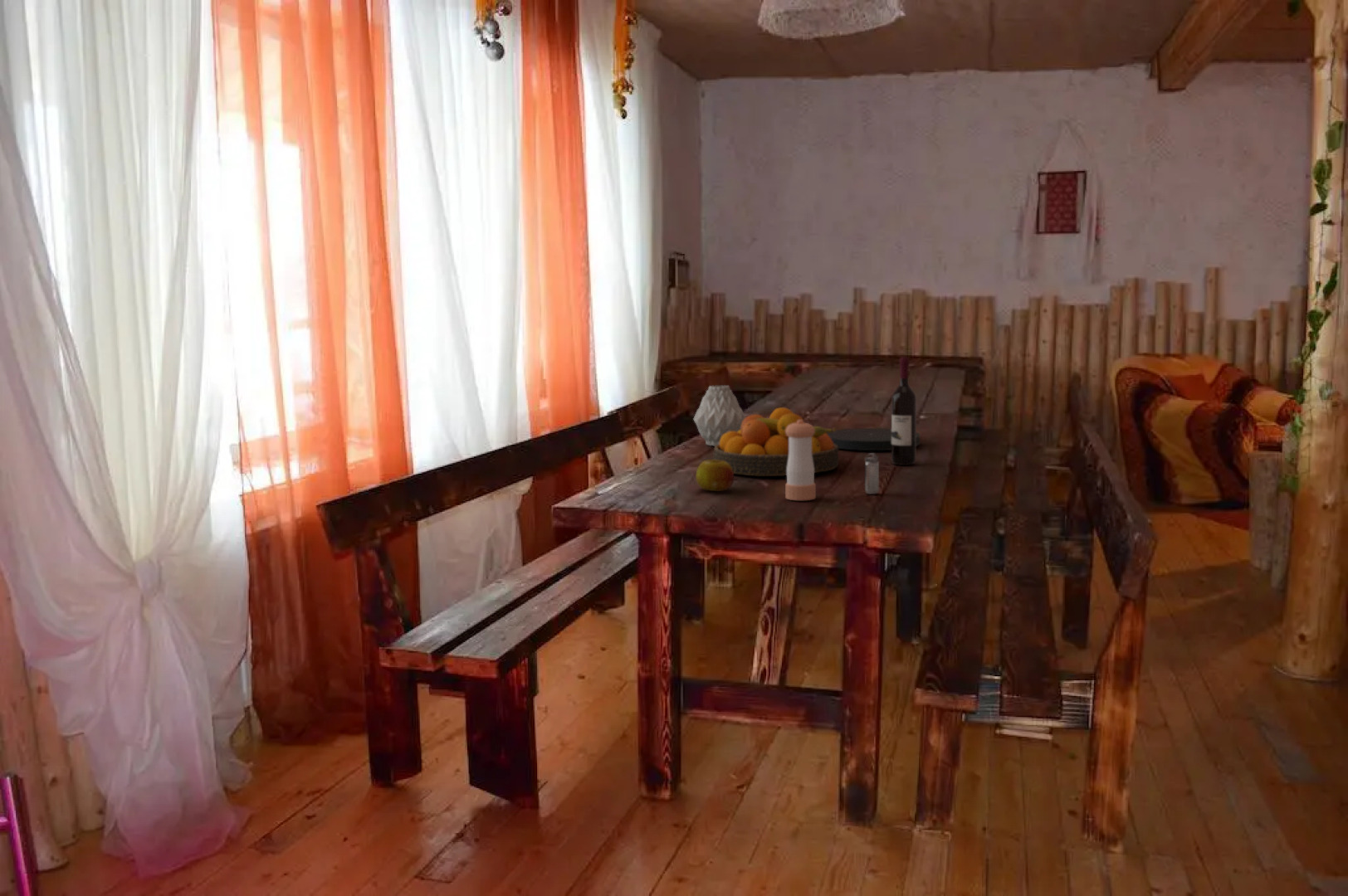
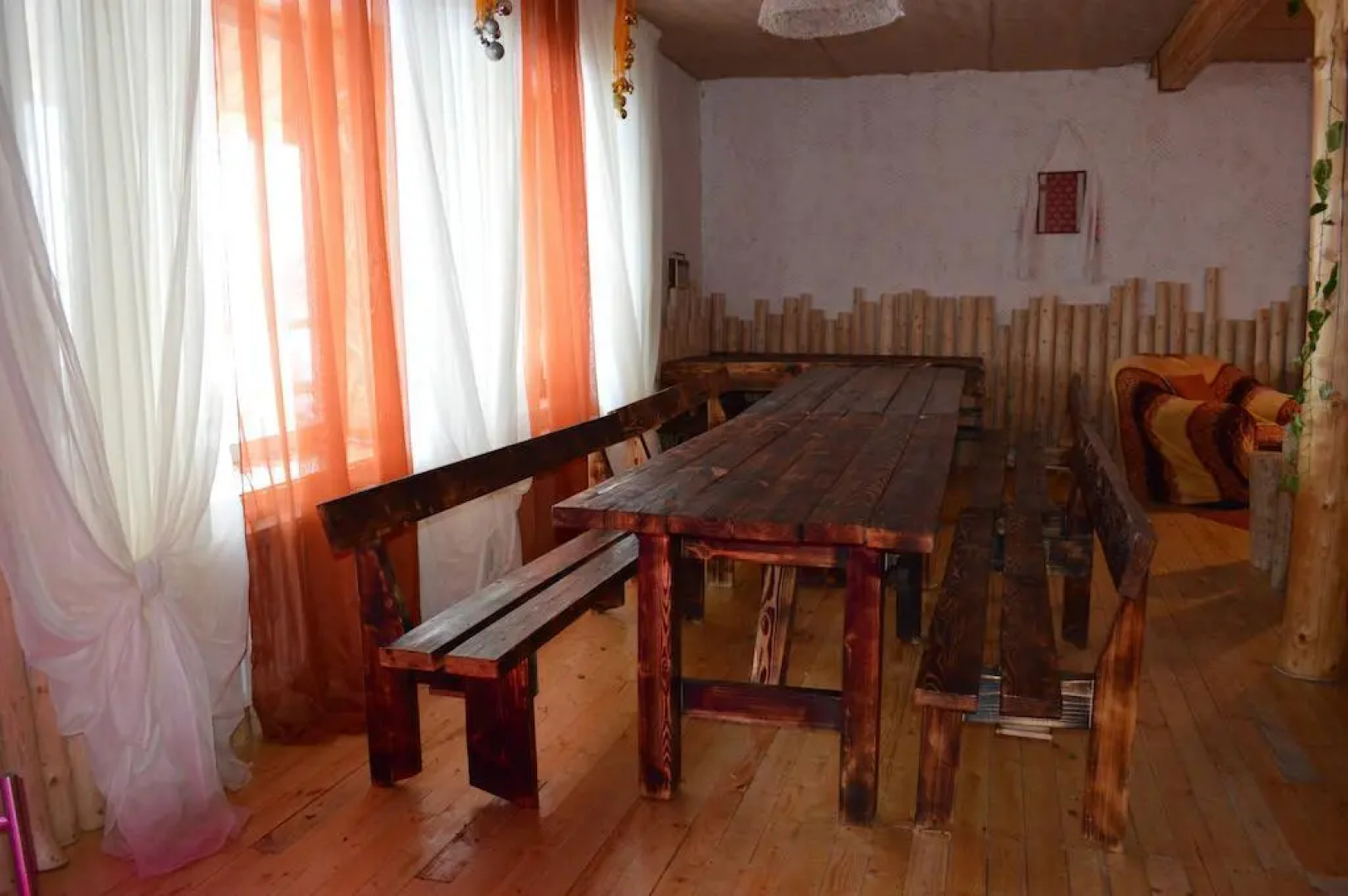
- vase [692,384,746,447]
- shaker [863,452,880,495]
- pepper shaker [784,420,817,501]
- plate [826,427,921,451]
- fruit [695,459,735,492]
- fruit bowl [712,407,839,477]
- wine bottle [891,356,917,466]
